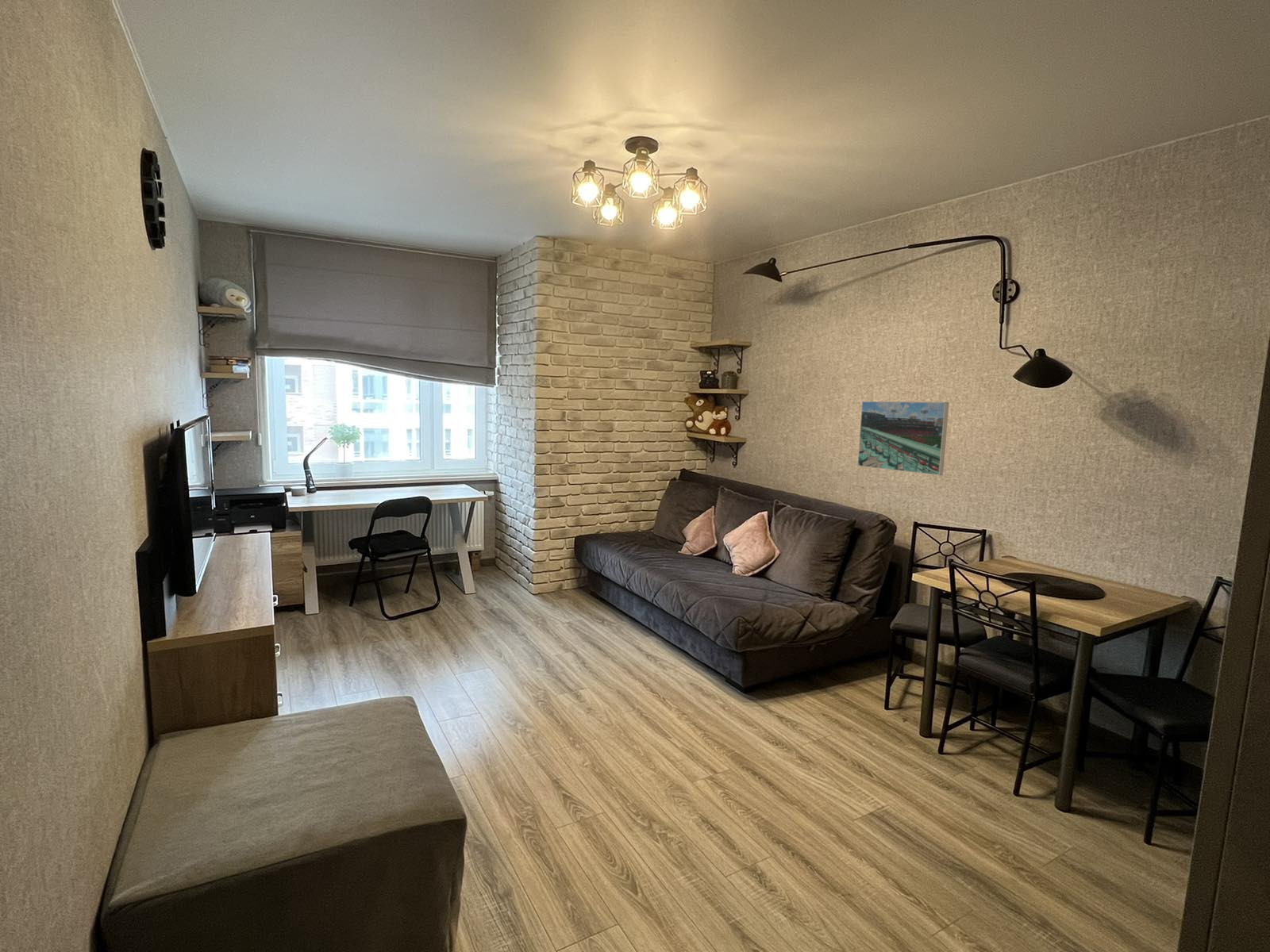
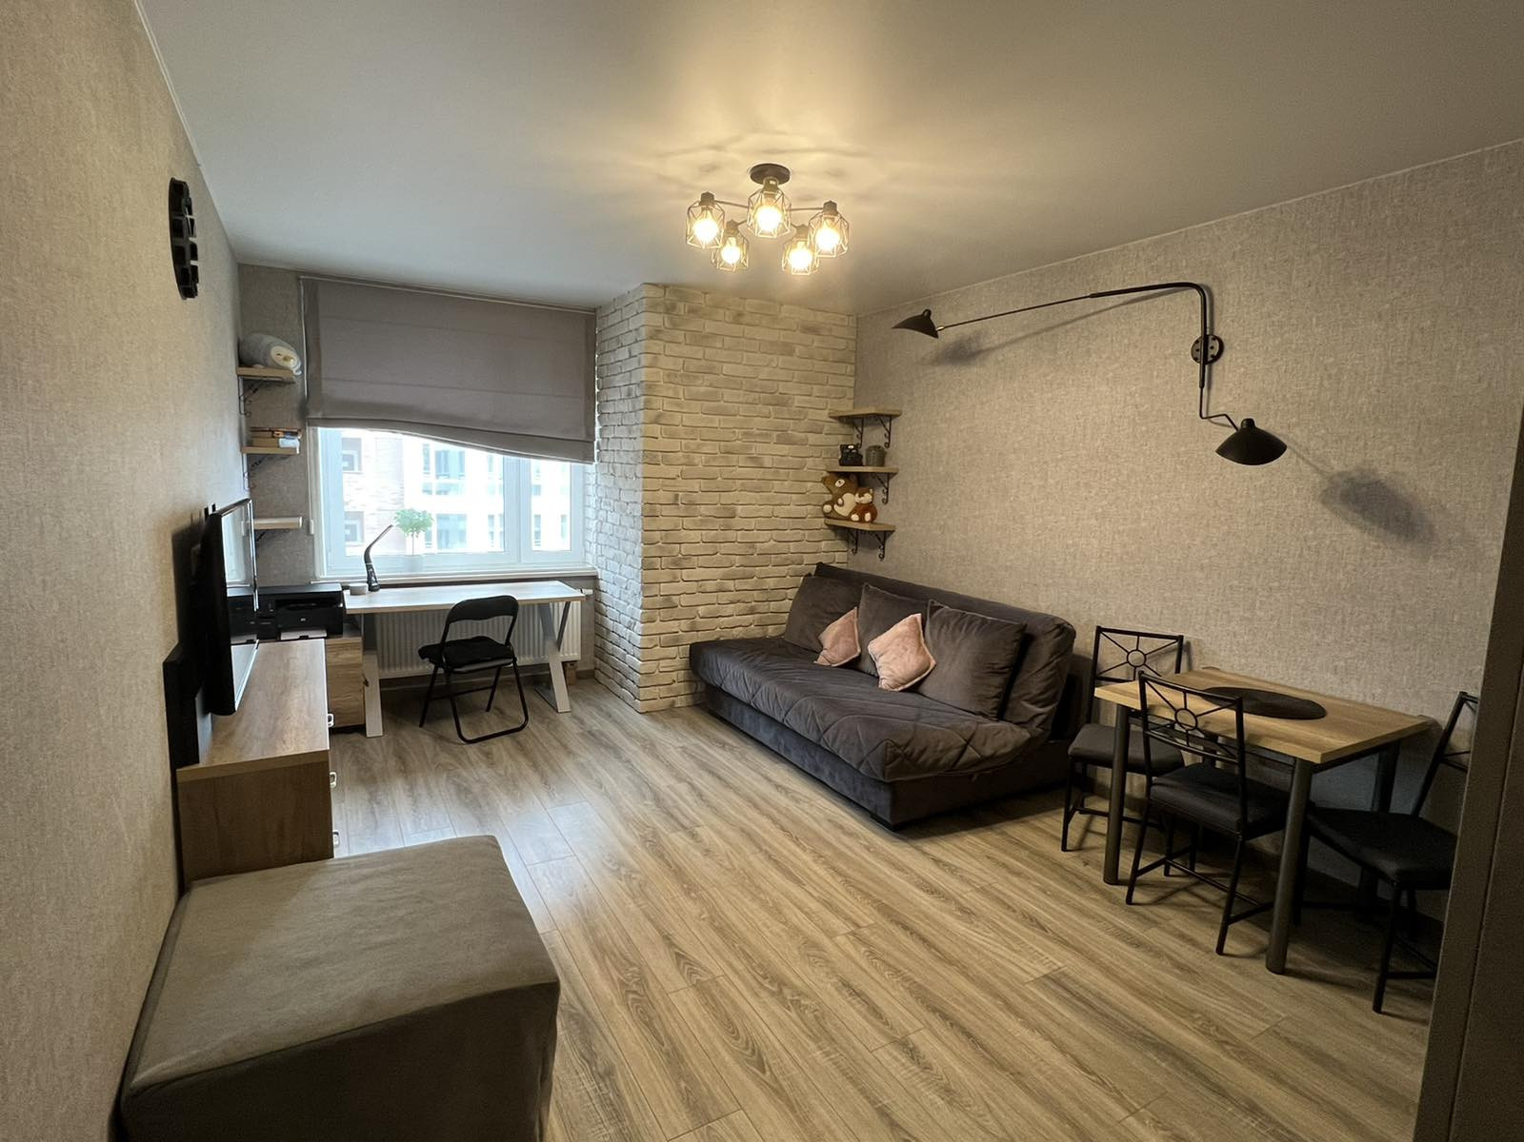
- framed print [856,401,950,476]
